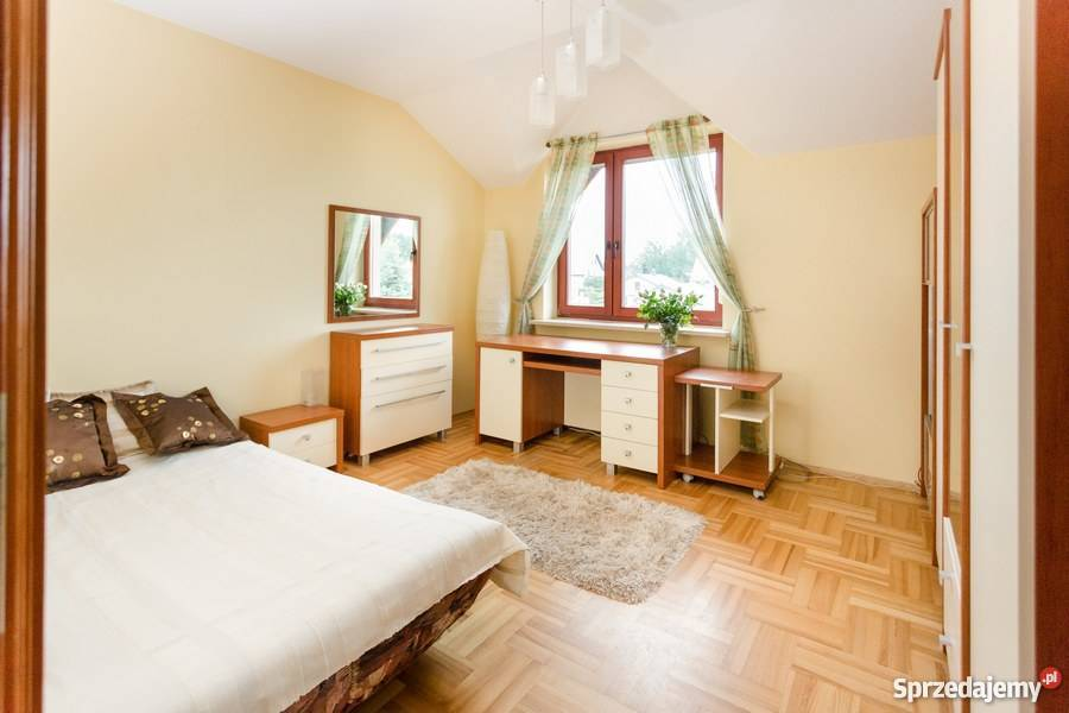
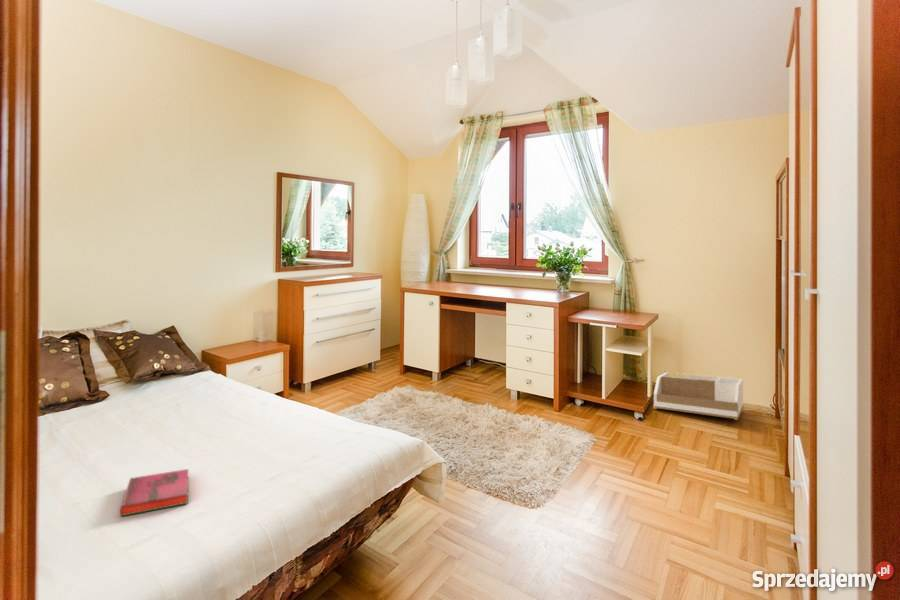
+ storage bin [653,371,745,420]
+ hardback book [119,468,189,517]
